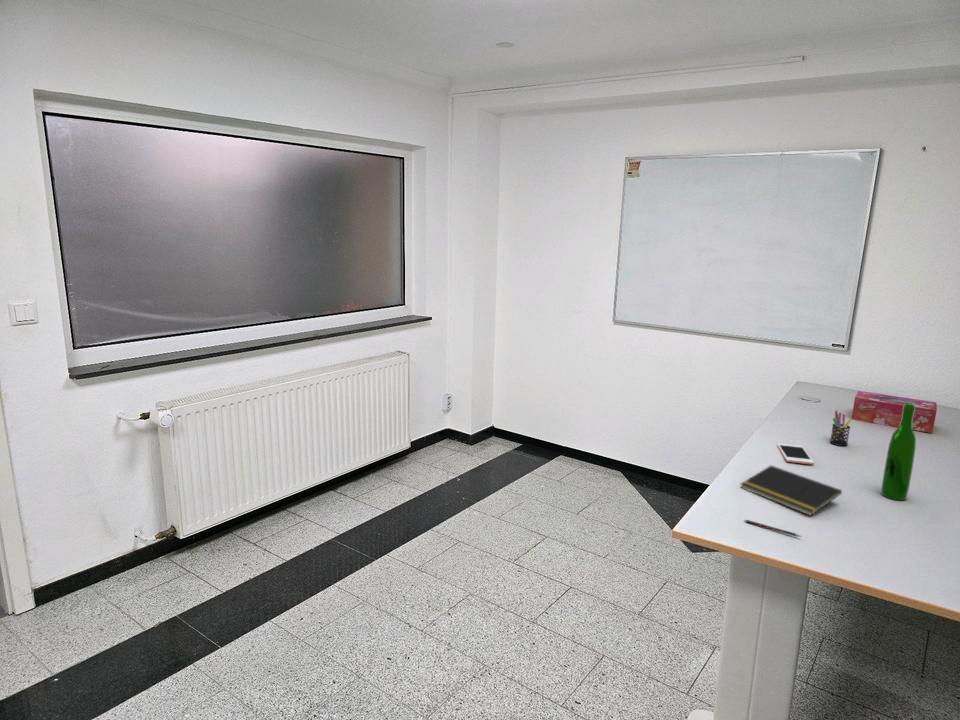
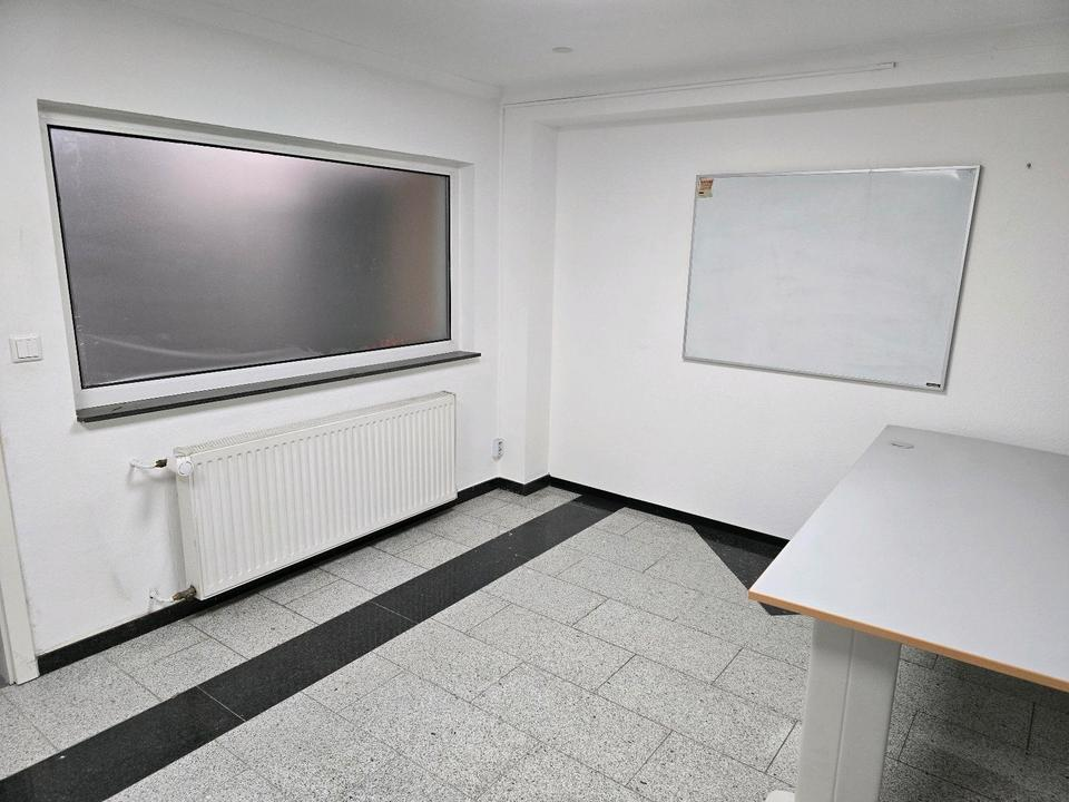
- notepad [739,464,843,517]
- wine bottle [880,404,917,501]
- pen [743,519,803,538]
- tissue box [851,390,938,434]
- cell phone [776,443,815,465]
- pen holder [829,410,853,447]
